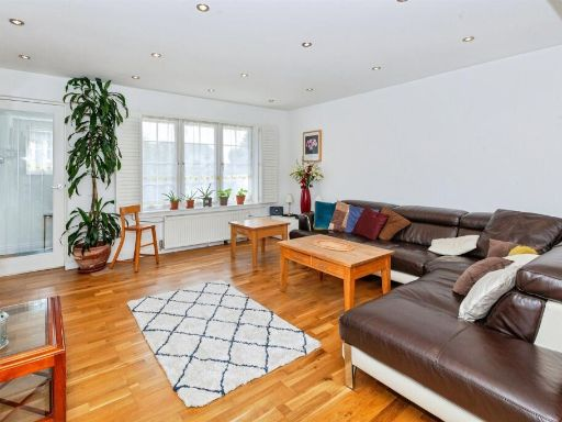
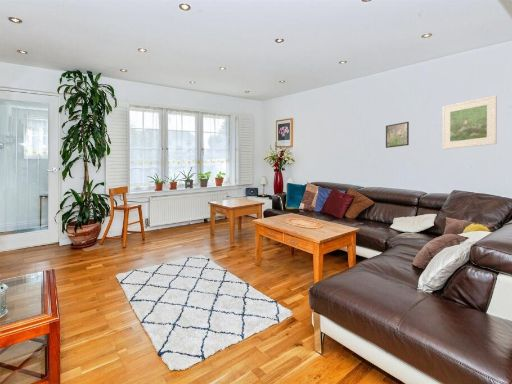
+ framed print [385,121,410,149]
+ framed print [441,94,498,150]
